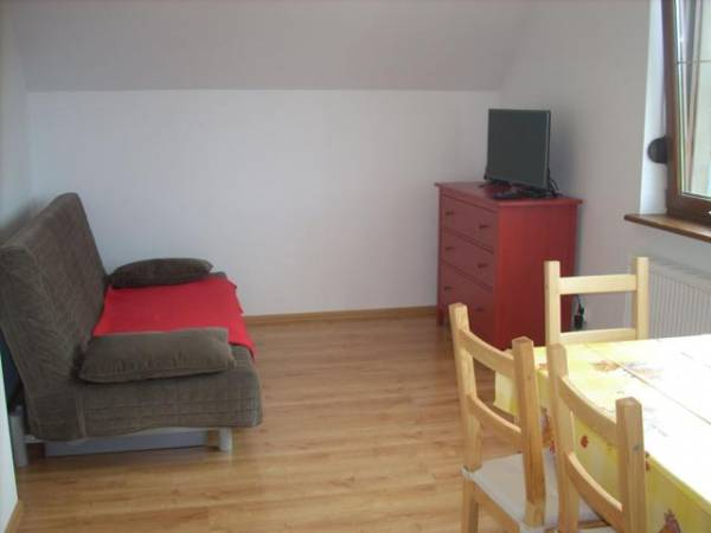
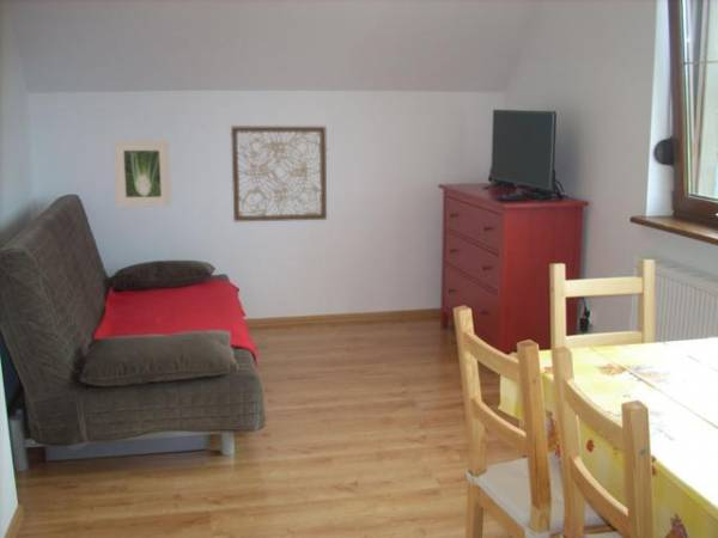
+ wall art [230,126,328,222]
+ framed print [112,140,172,208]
